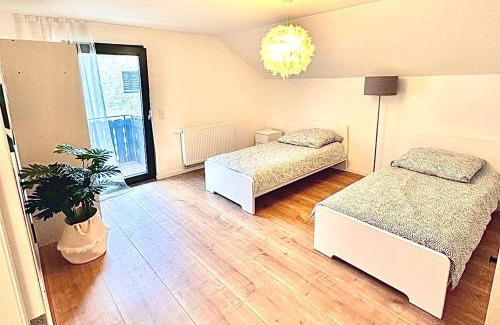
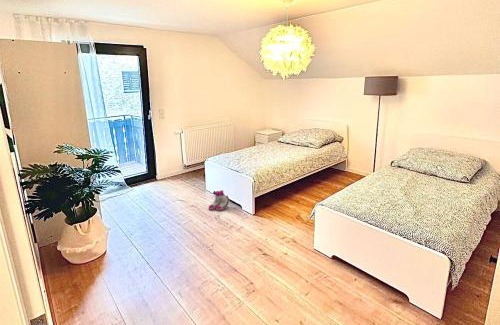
+ boots [208,189,230,211]
